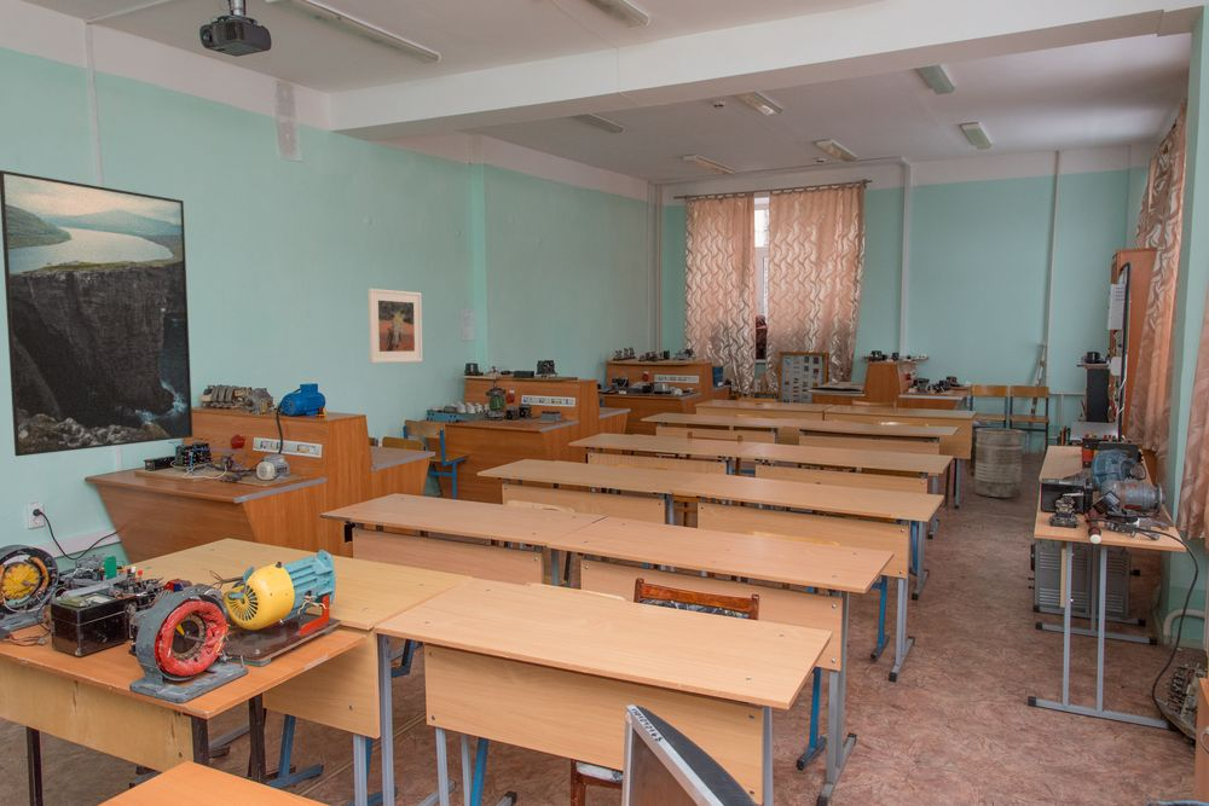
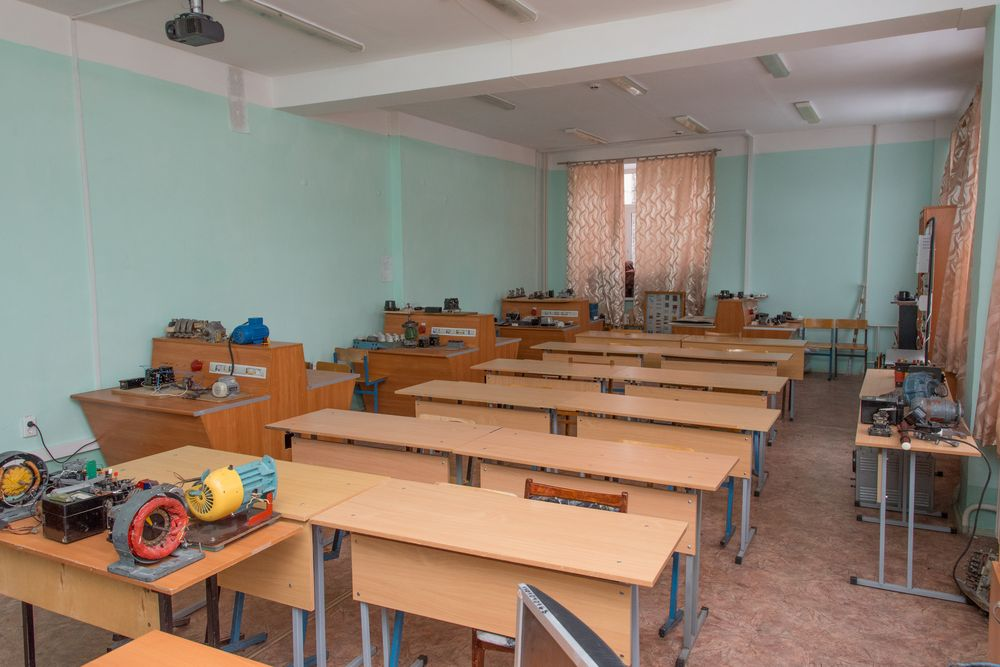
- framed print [368,288,423,364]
- trash can [961,427,1025,499]
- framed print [0,169,193,457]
